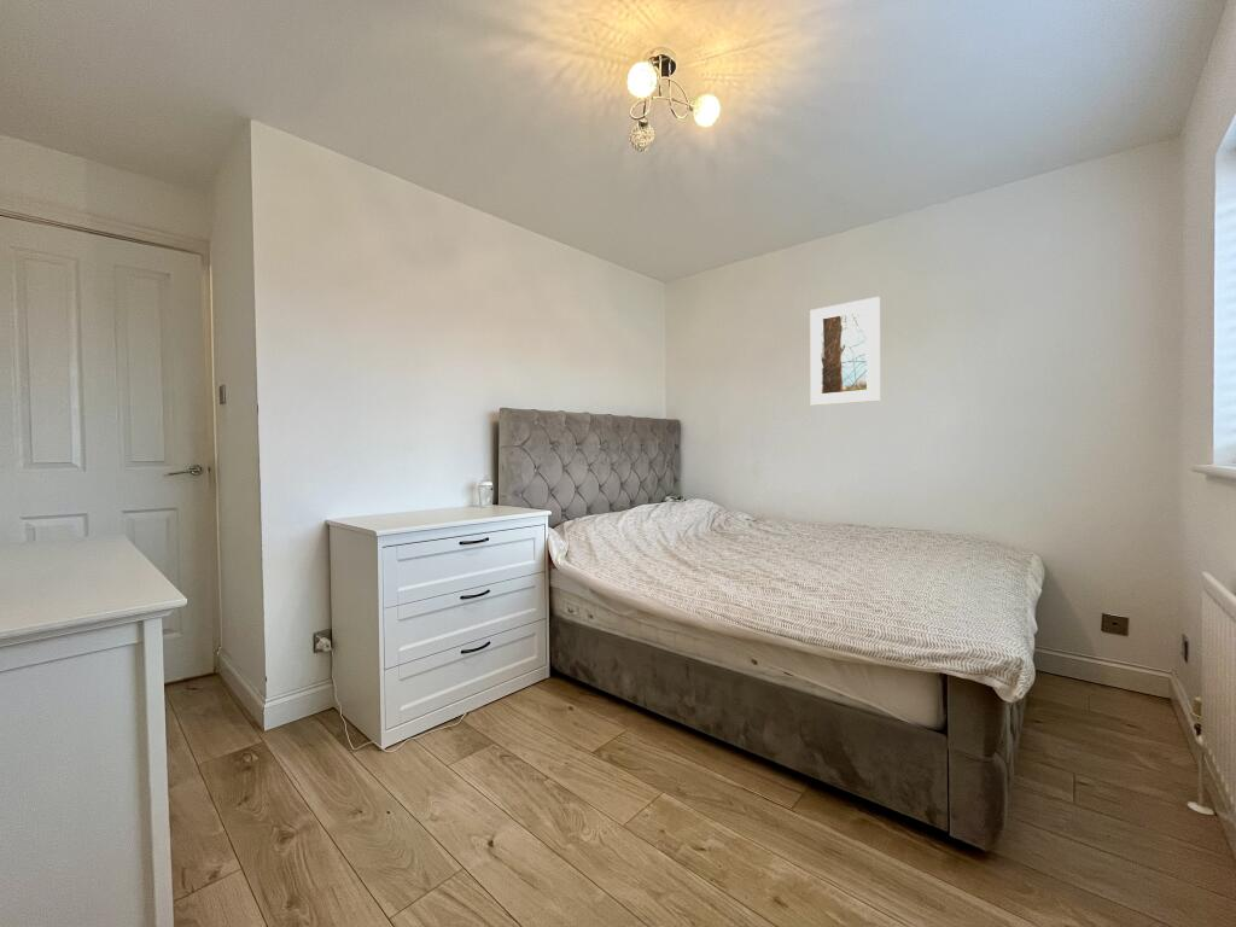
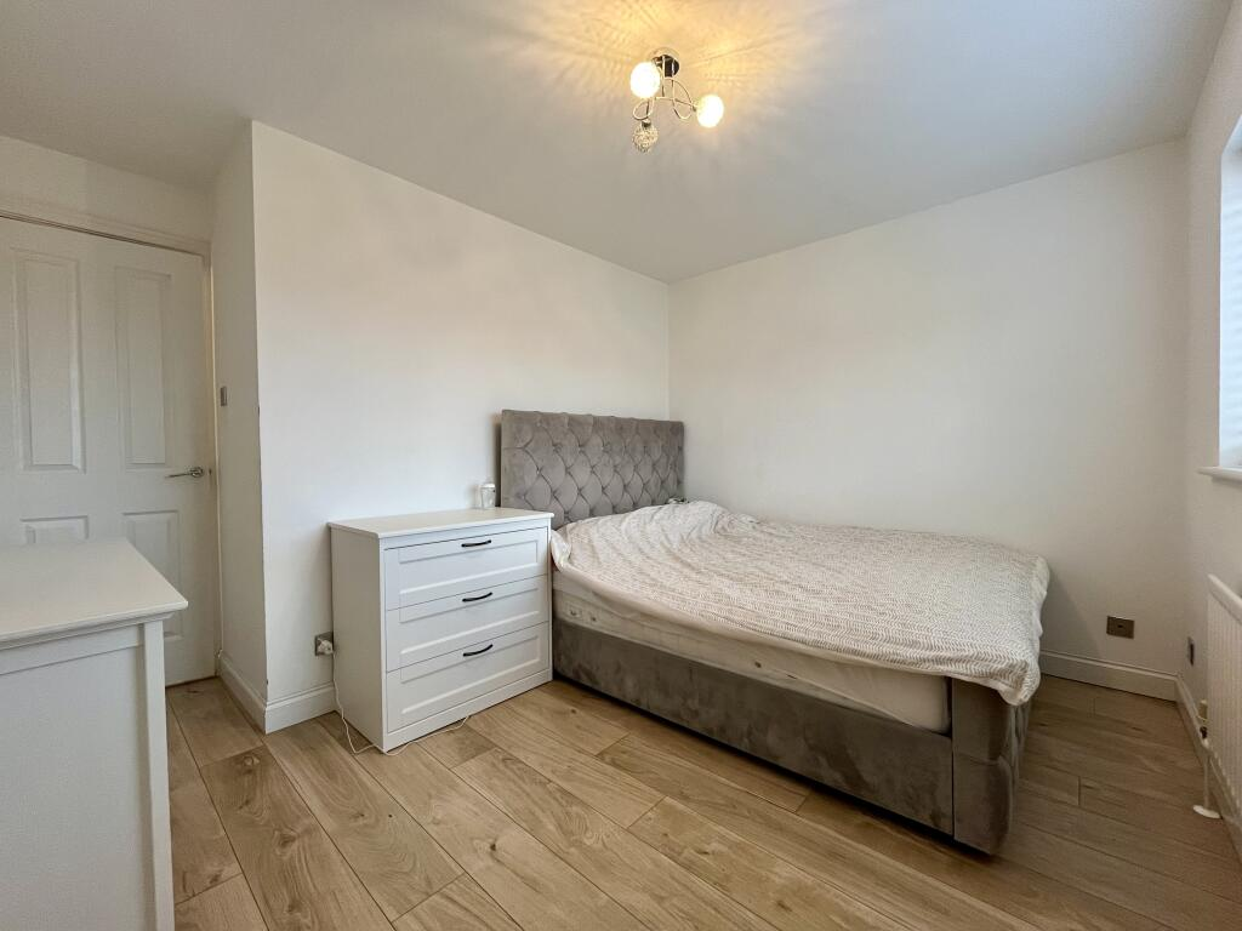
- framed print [809,296,881,407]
